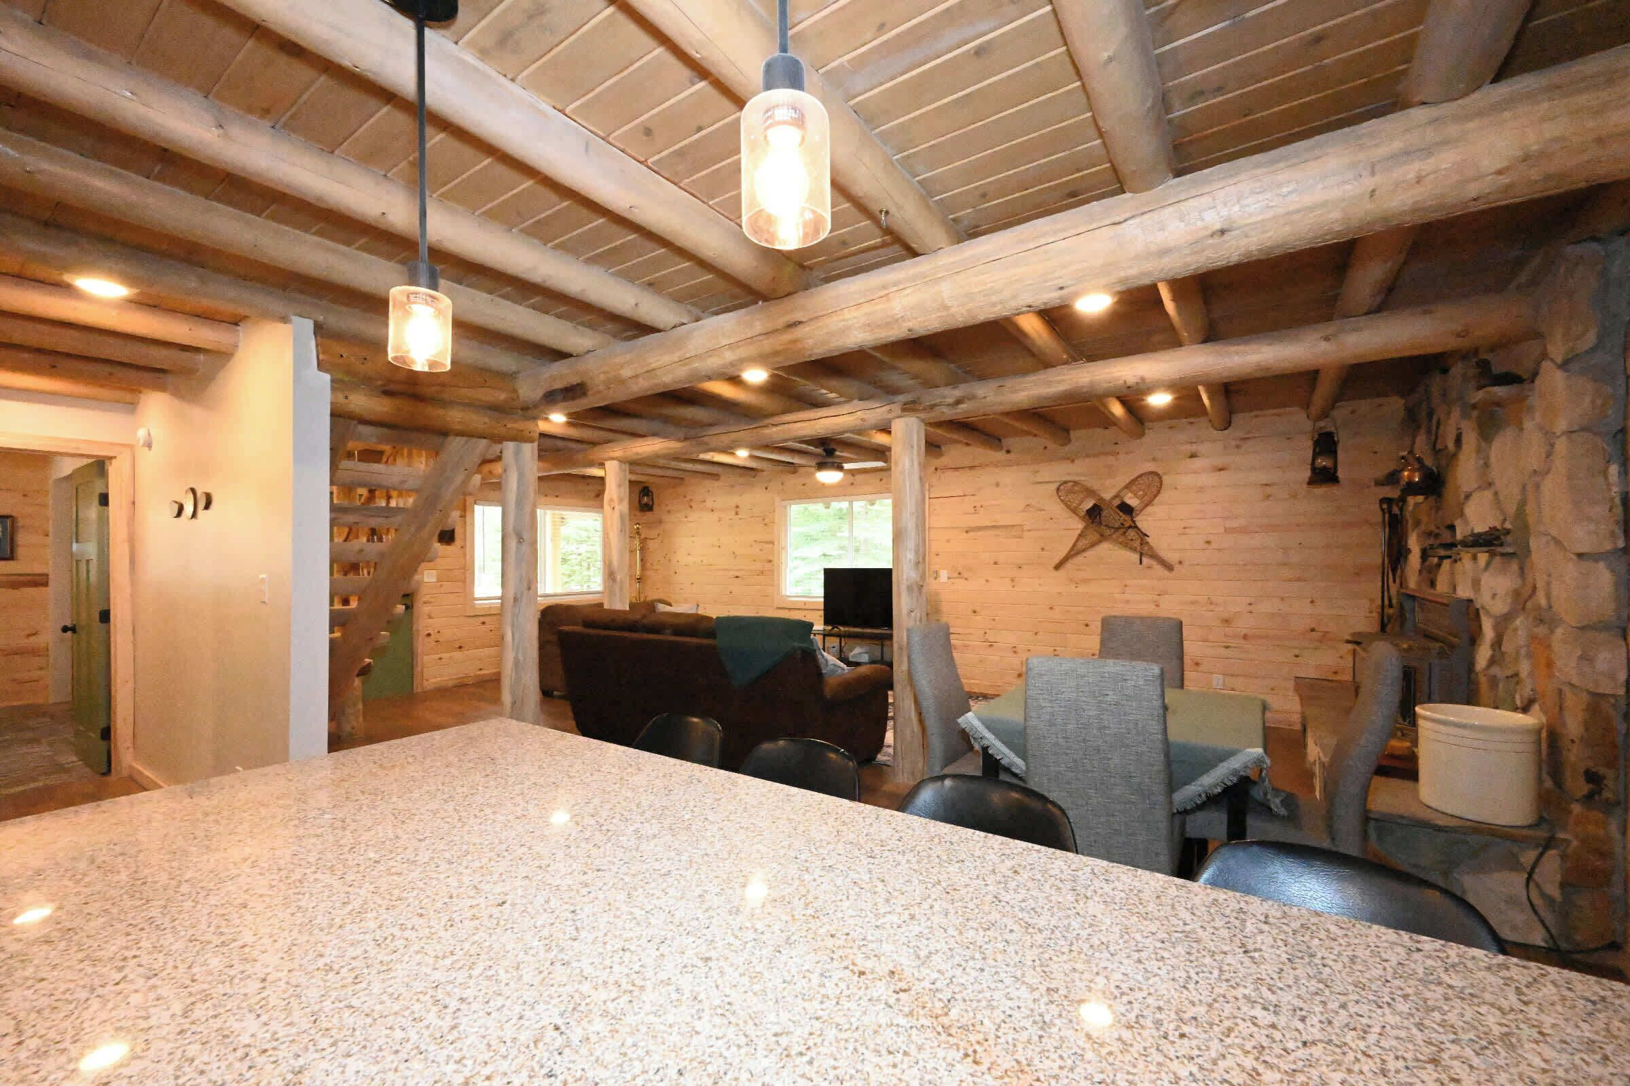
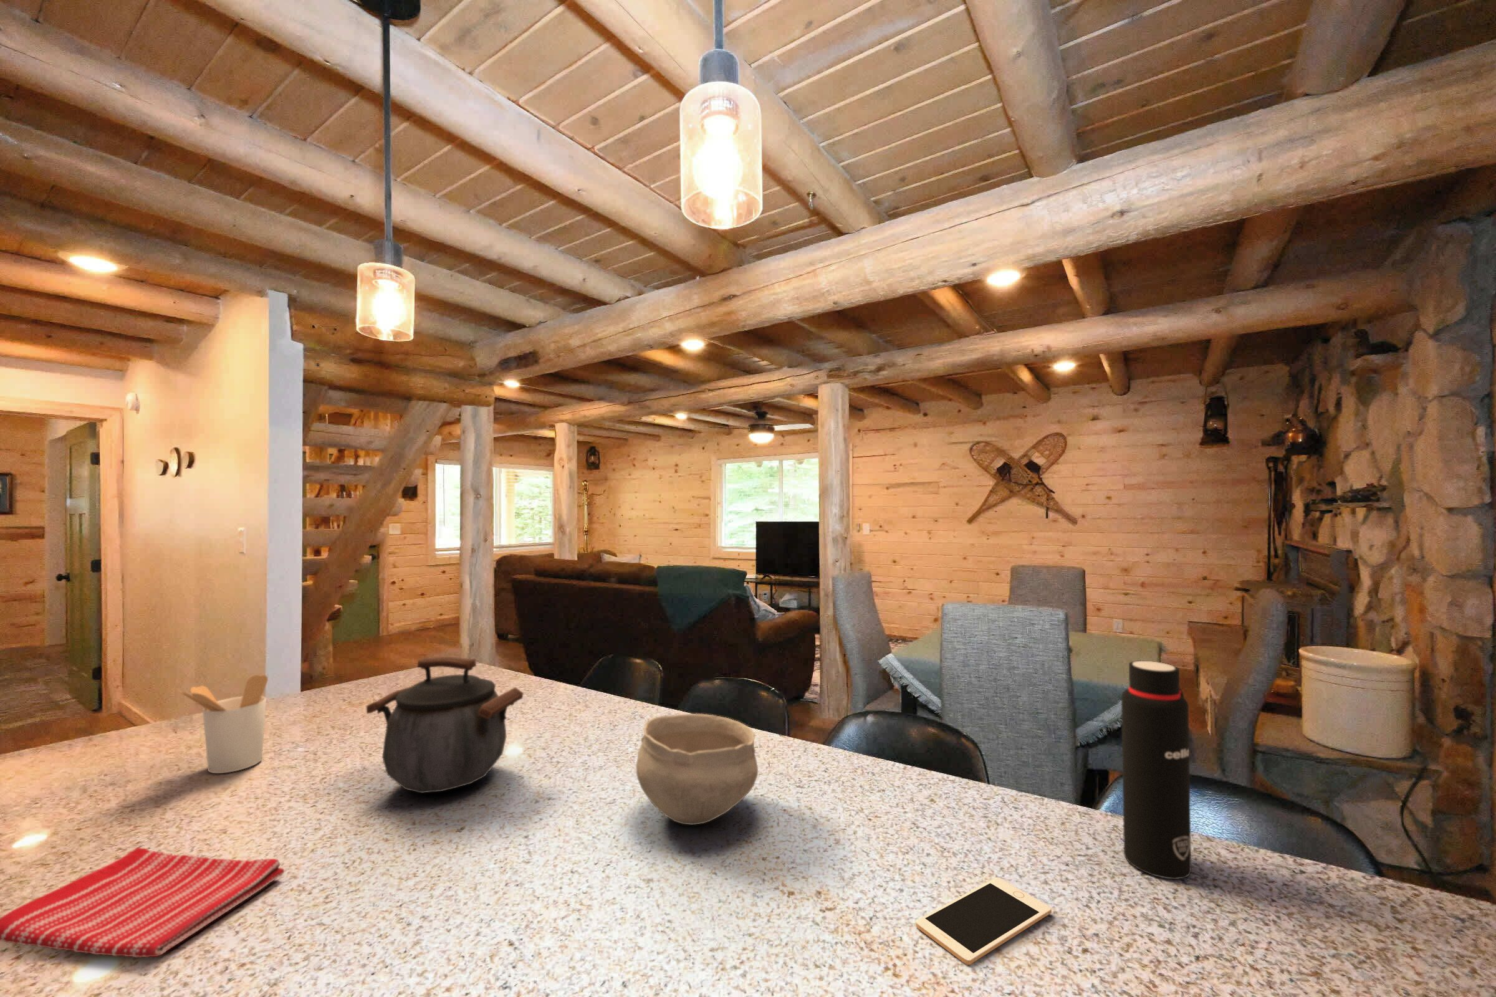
+ bowl [636,713,759,826]
+ dish towel [0,847,285,958]
+ water bottle [1121,660,1192,880]
+ cell phone [915,877,1052,965]
+ kettle [365,657,524,793]
+ utensil holder [176,674,268,774]
